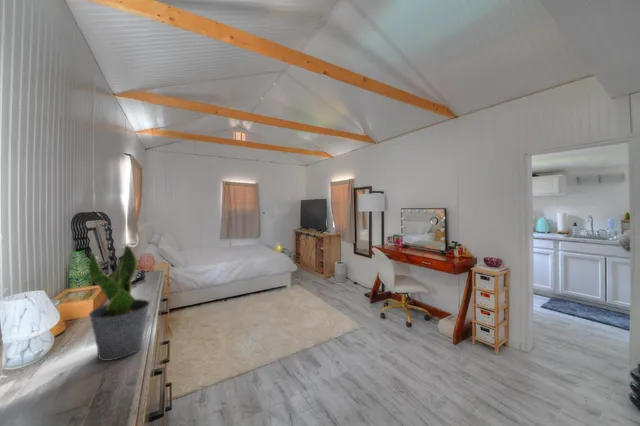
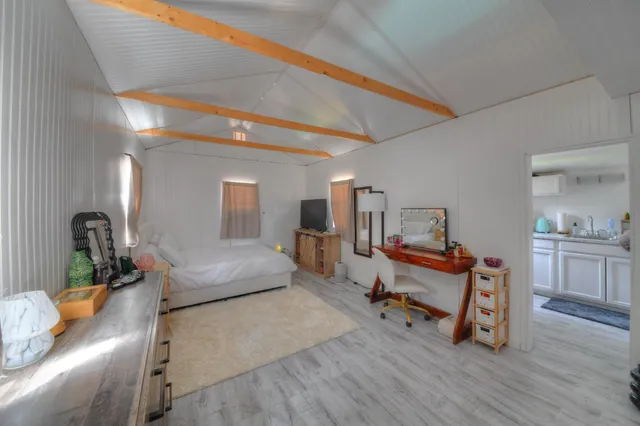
- potted plant [88,243,151,362]
